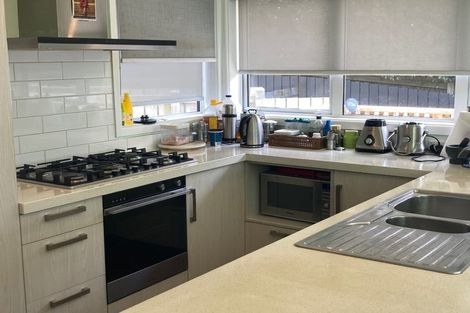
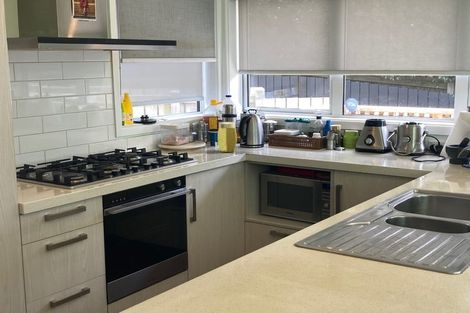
+ jar [217,121,238,153]
